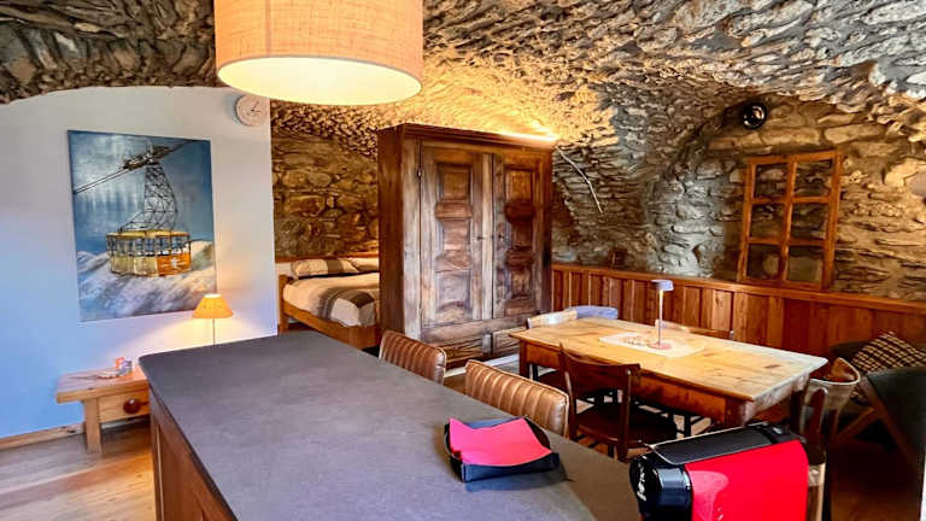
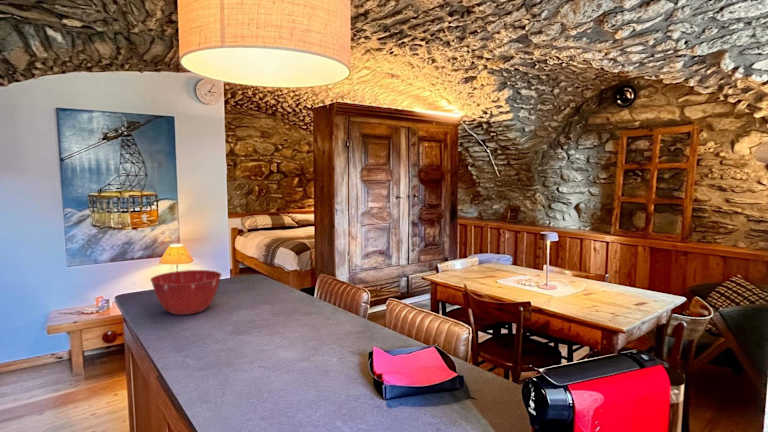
+ mixing bowl [149,269,223,316]
